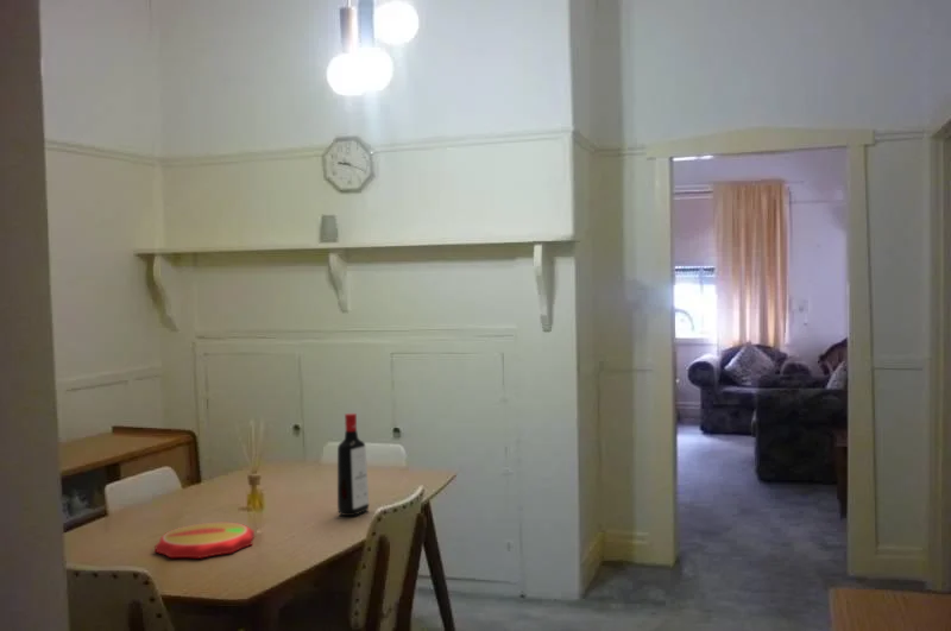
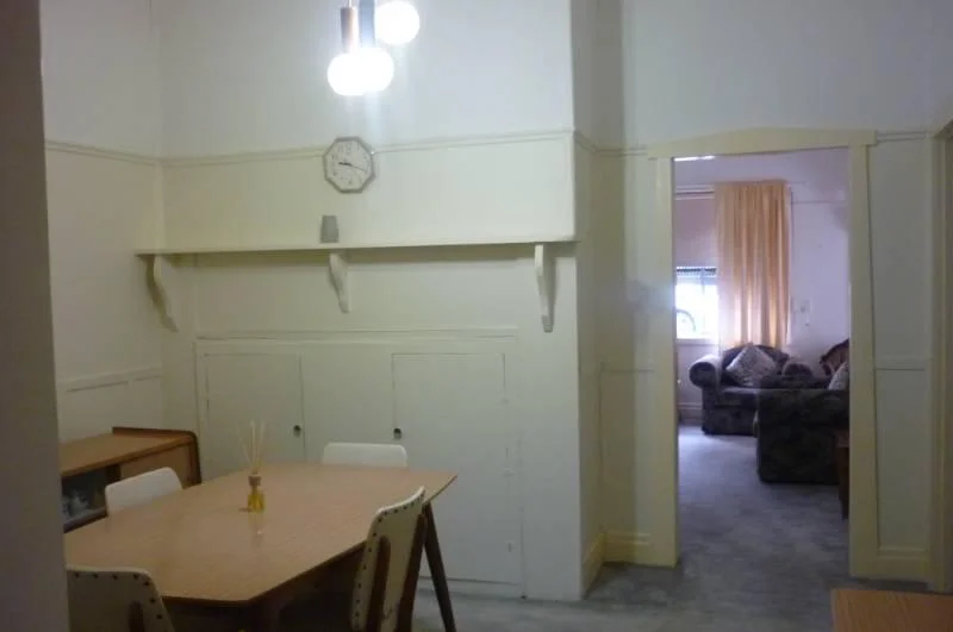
- liquor bottle [336,412,370,517]
- plate [155,522,256,560]
